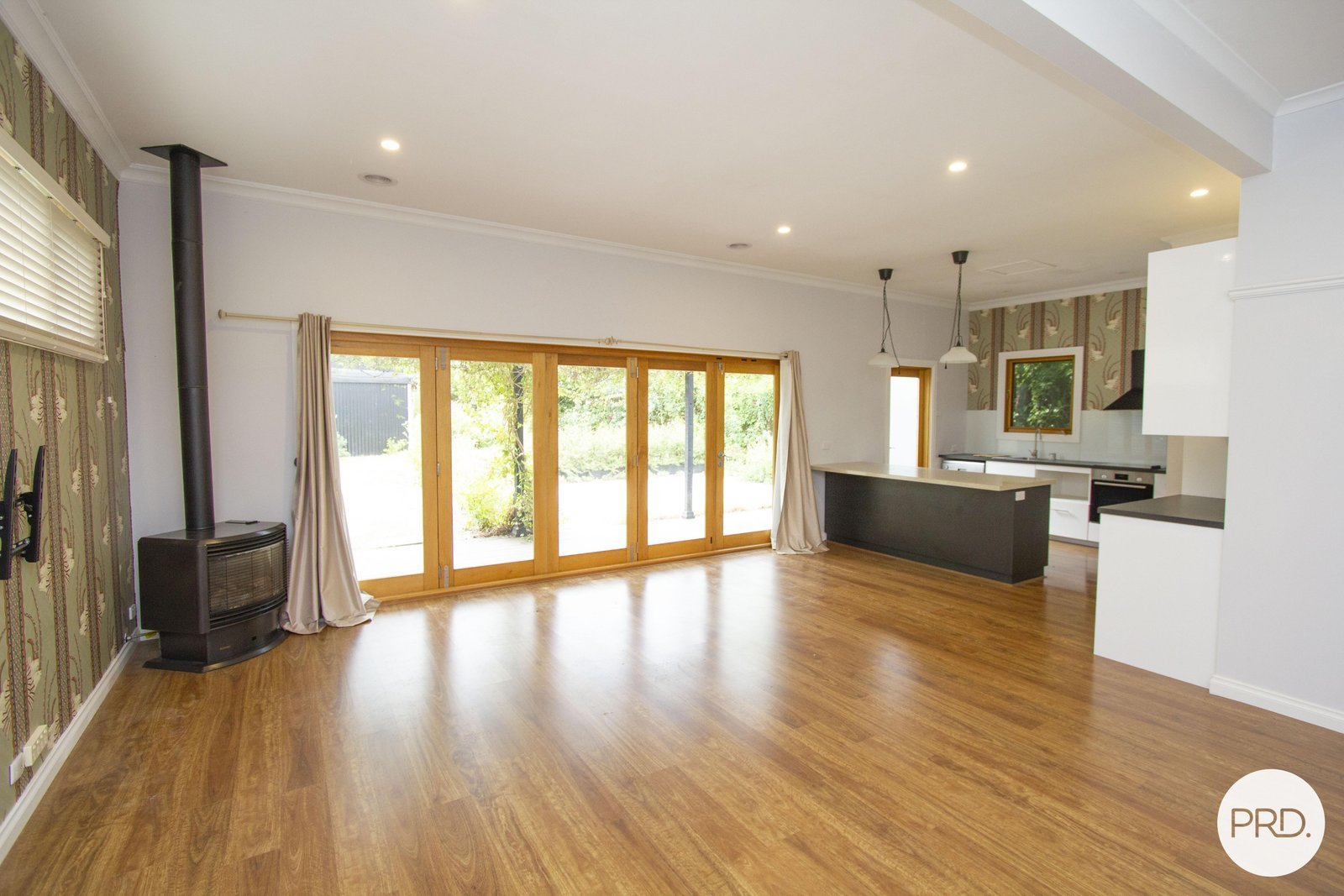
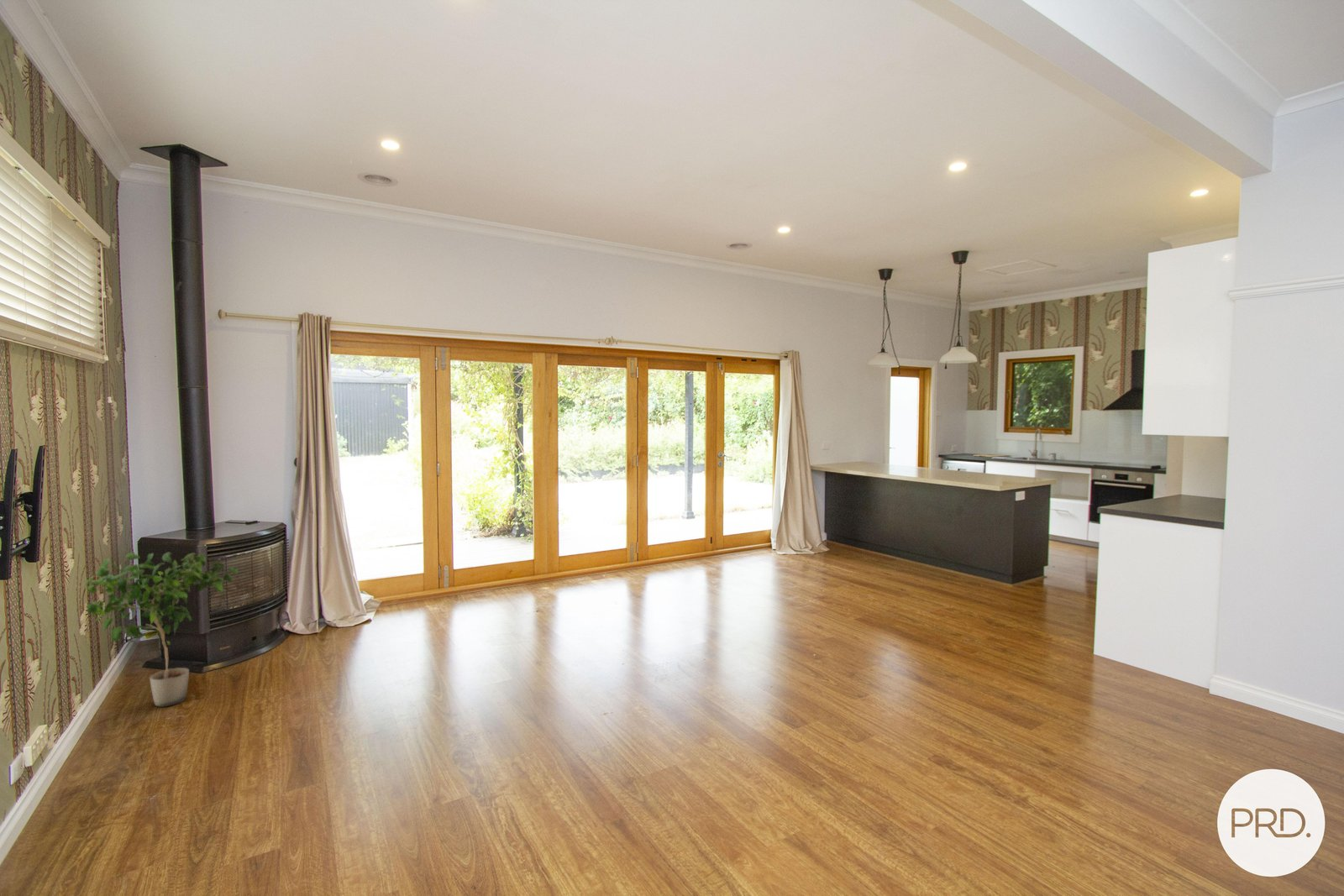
+ potted plant [83,552,239,708]
